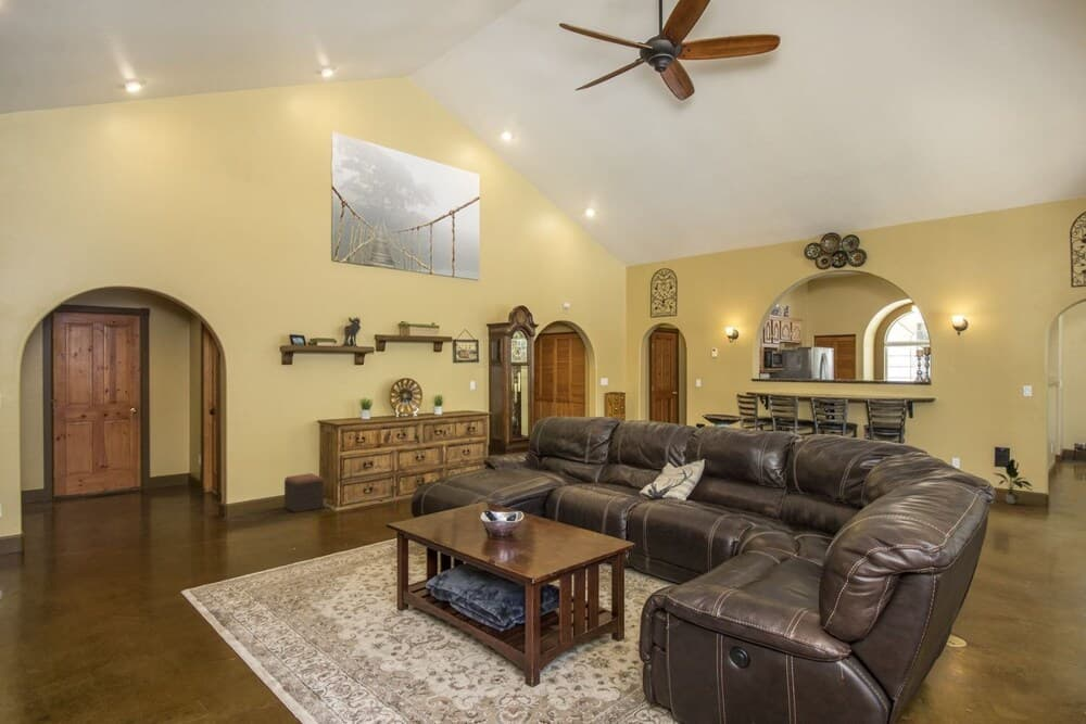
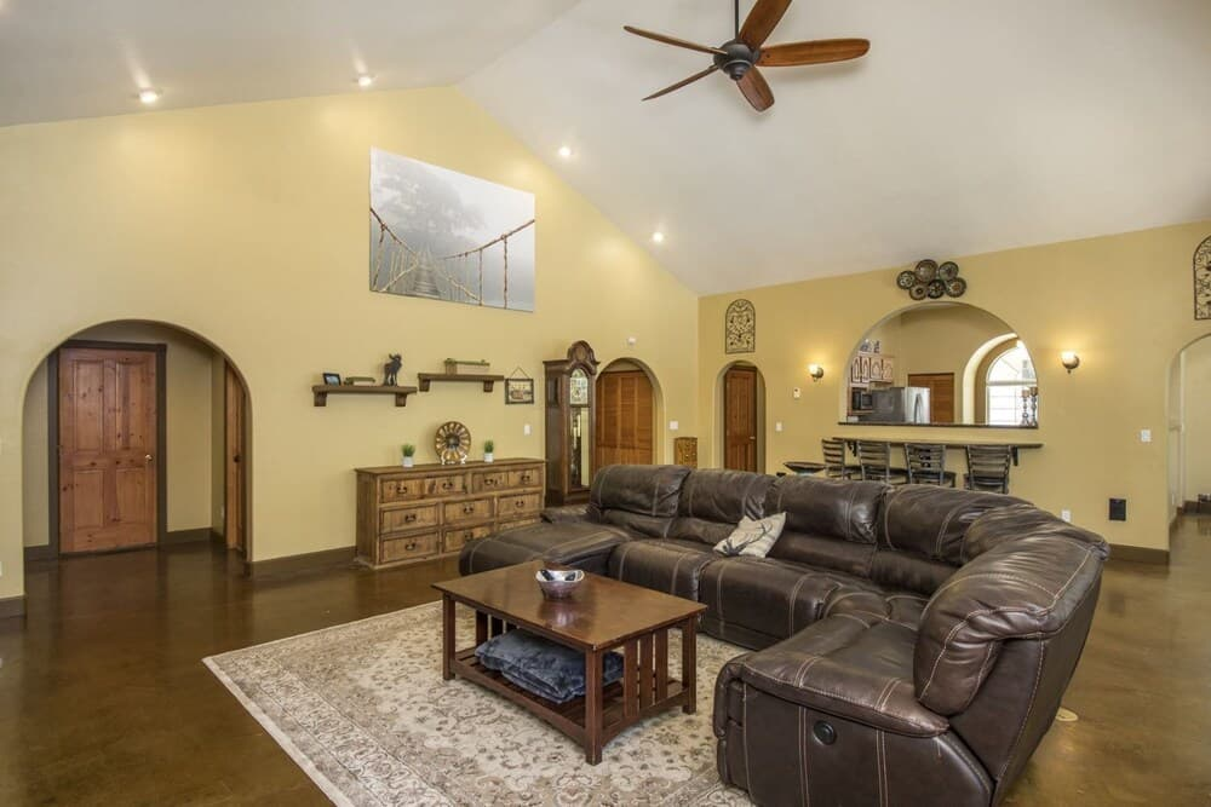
- potted plant [993,458,1034,505]
- footstool [283,472,325,513]
